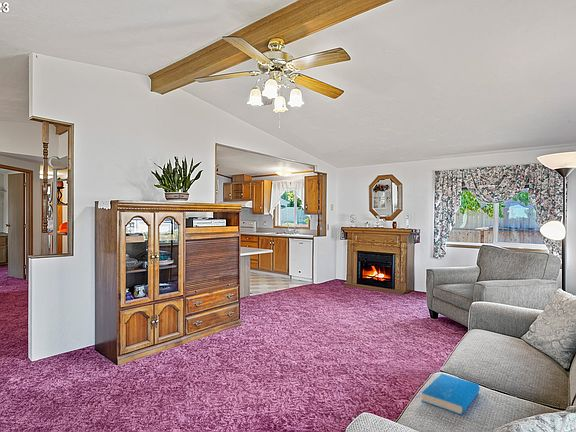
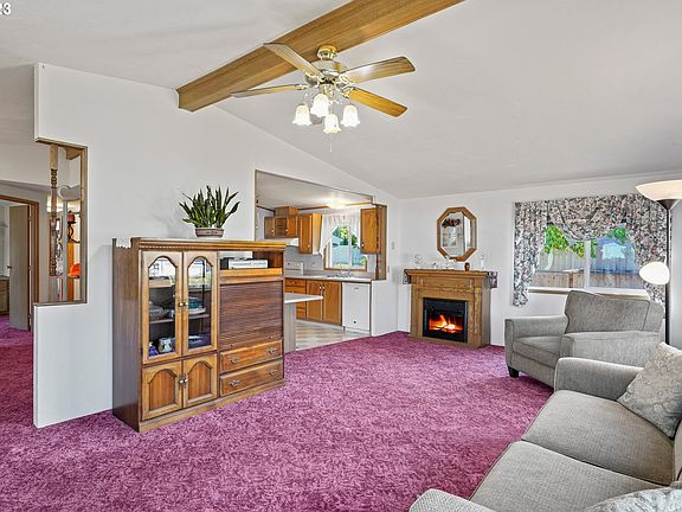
- book [421,373,481,416]
